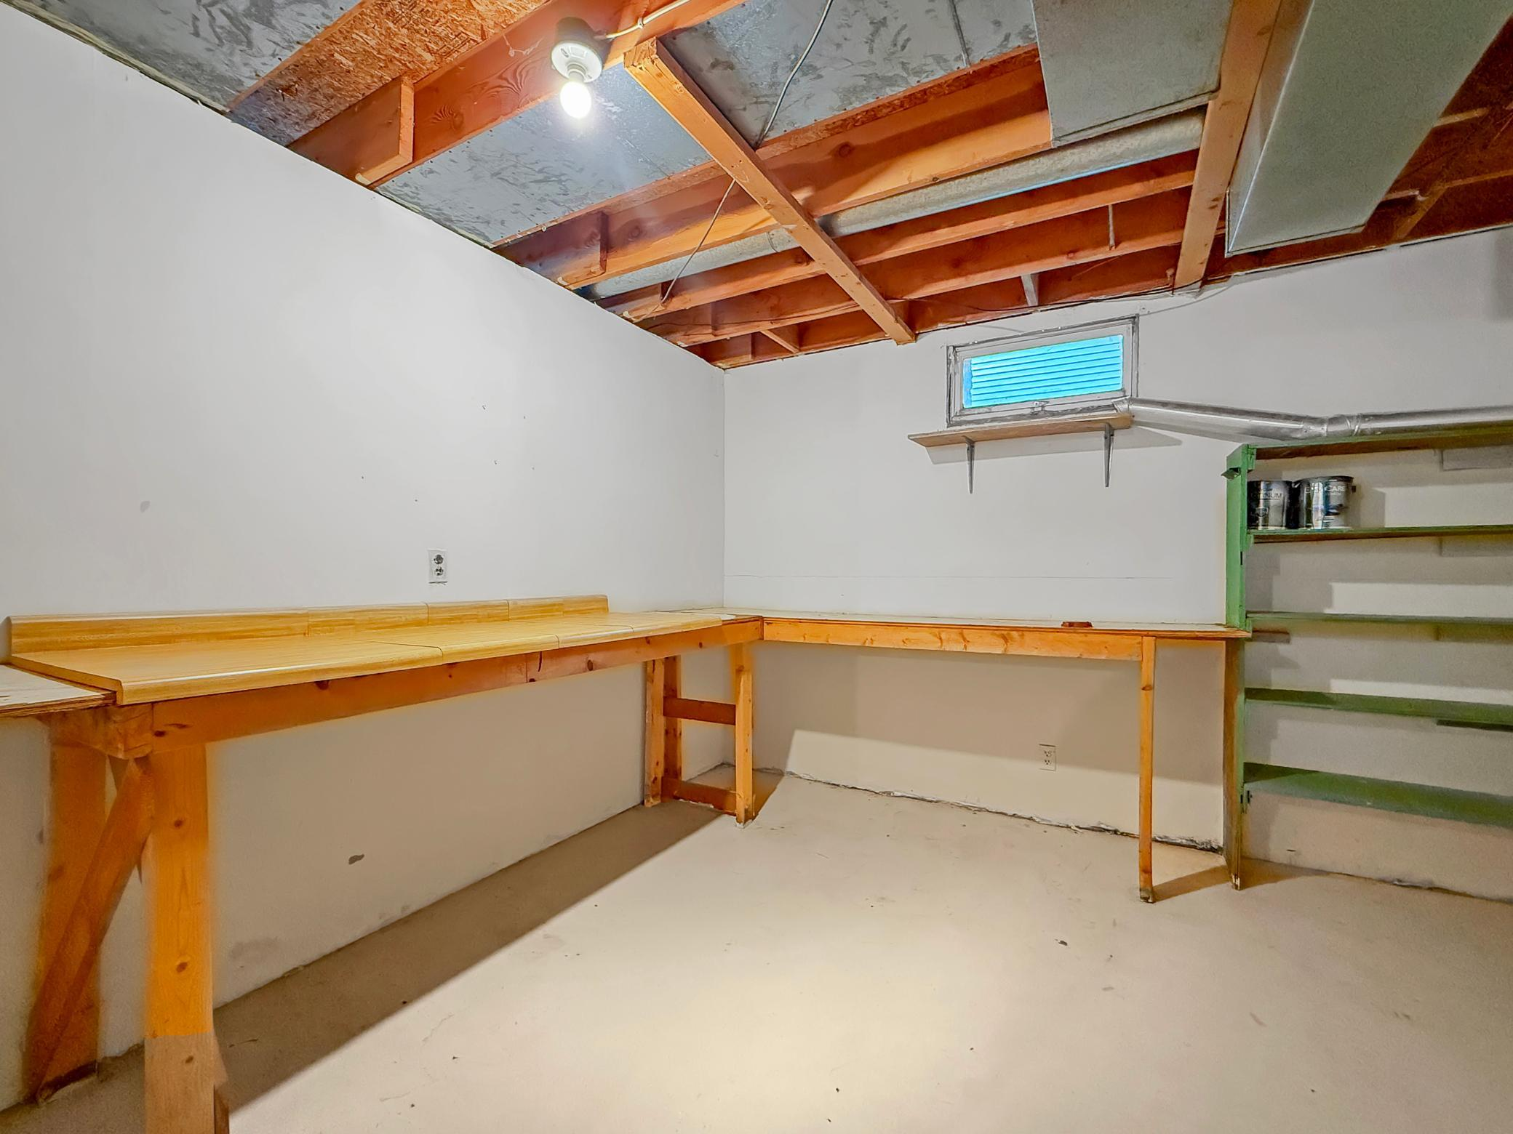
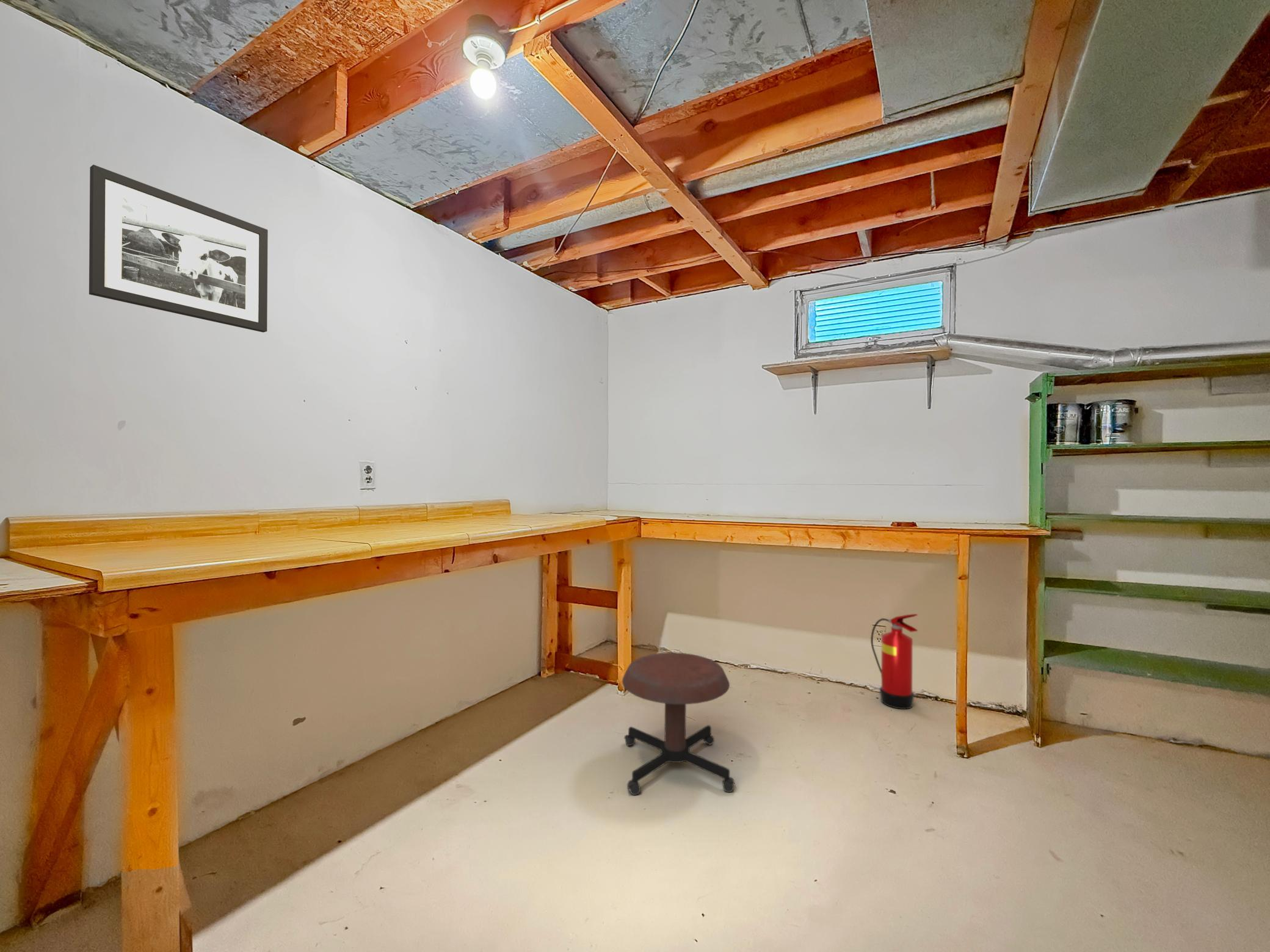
+ stool [622,652,736,796]
+ fire extinguisher [870,613,919,710]
+ picture frame [89,164,269,333]
